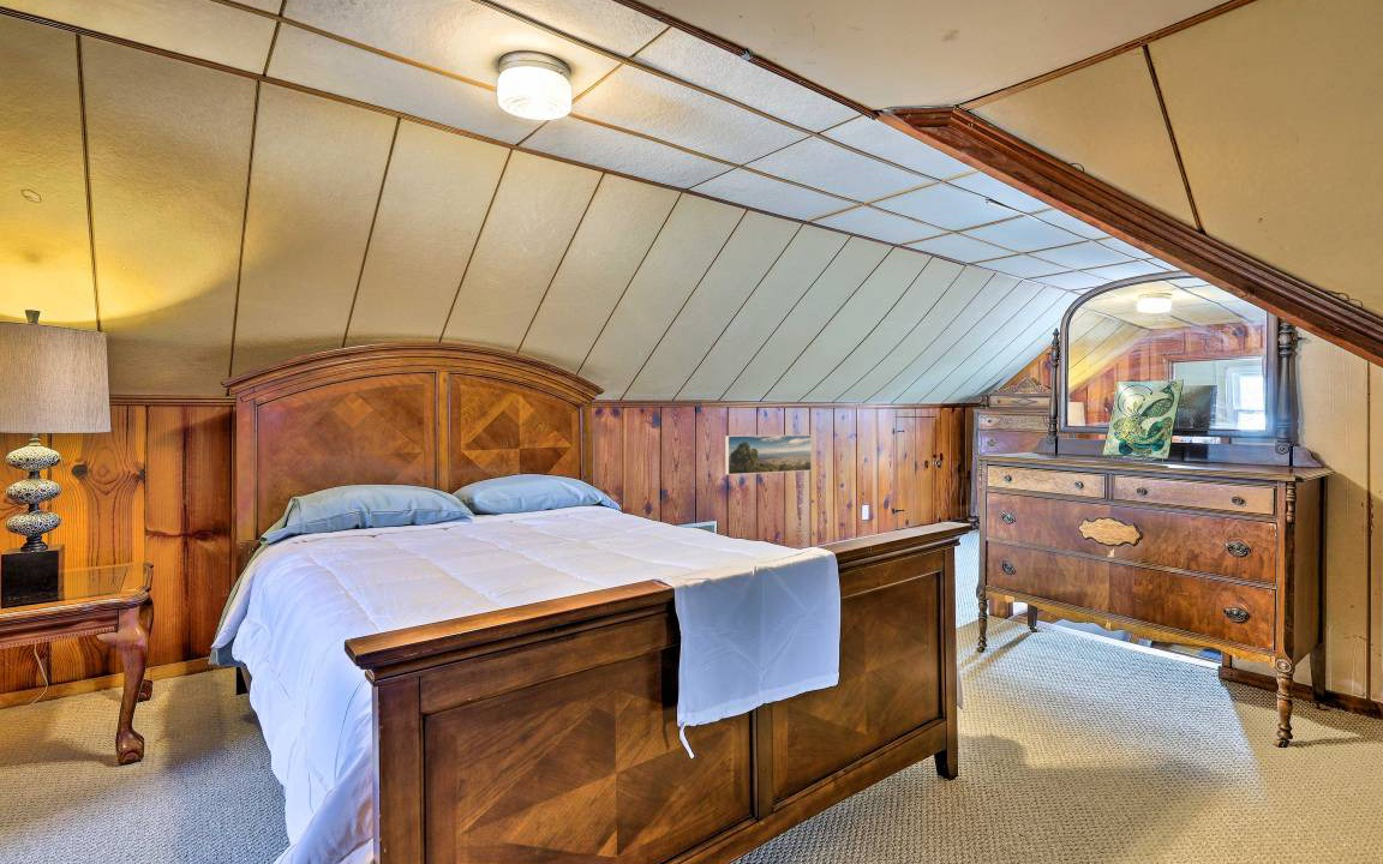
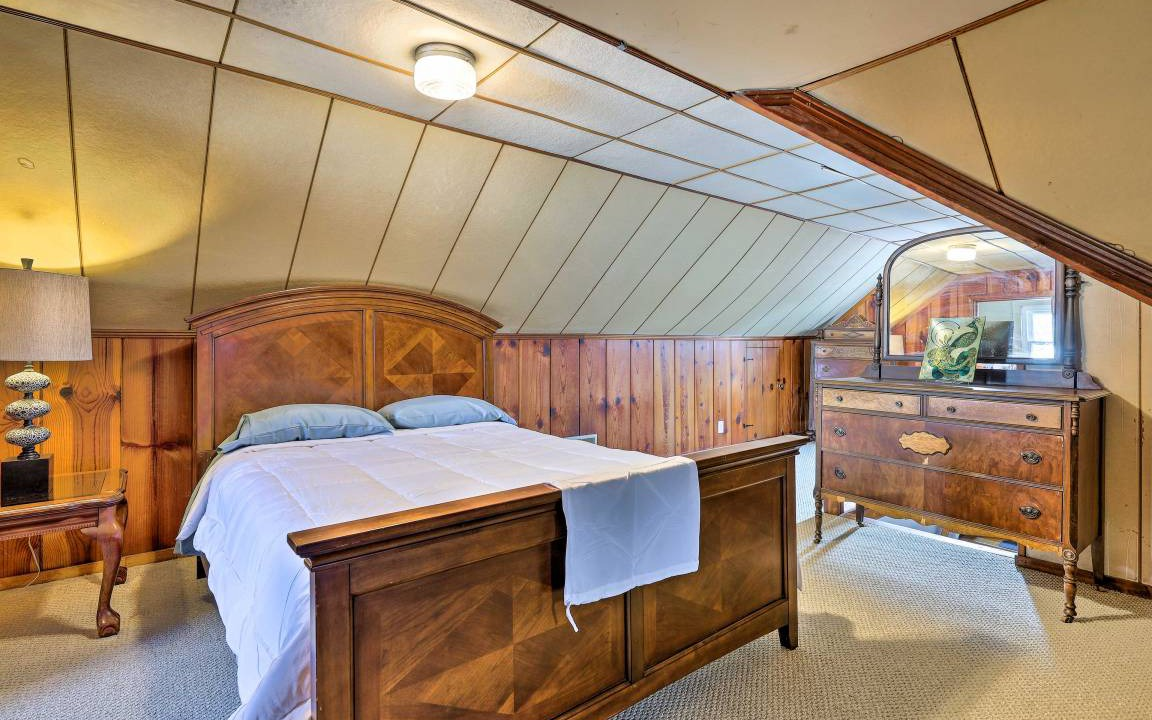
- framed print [724,433,813,476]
